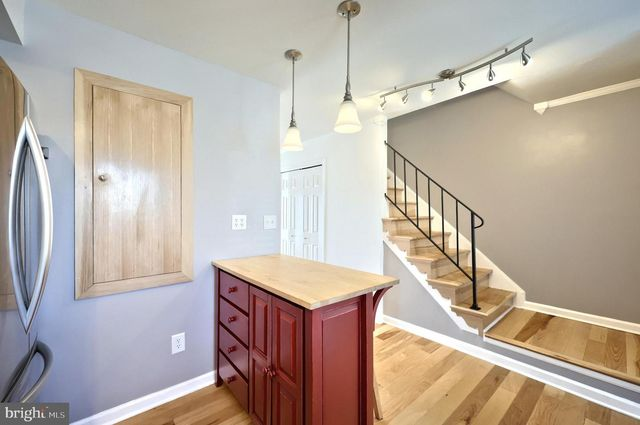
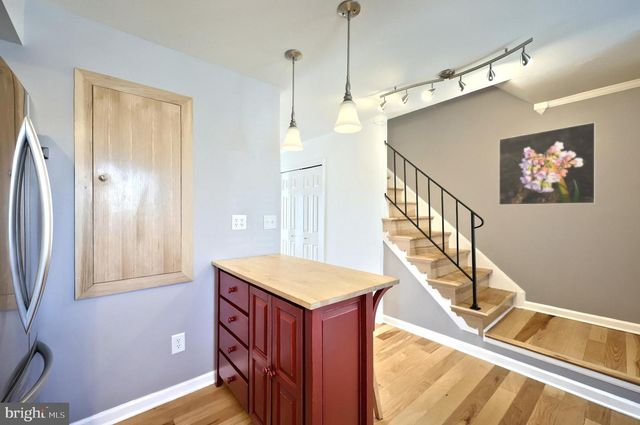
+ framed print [498,121,596,206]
